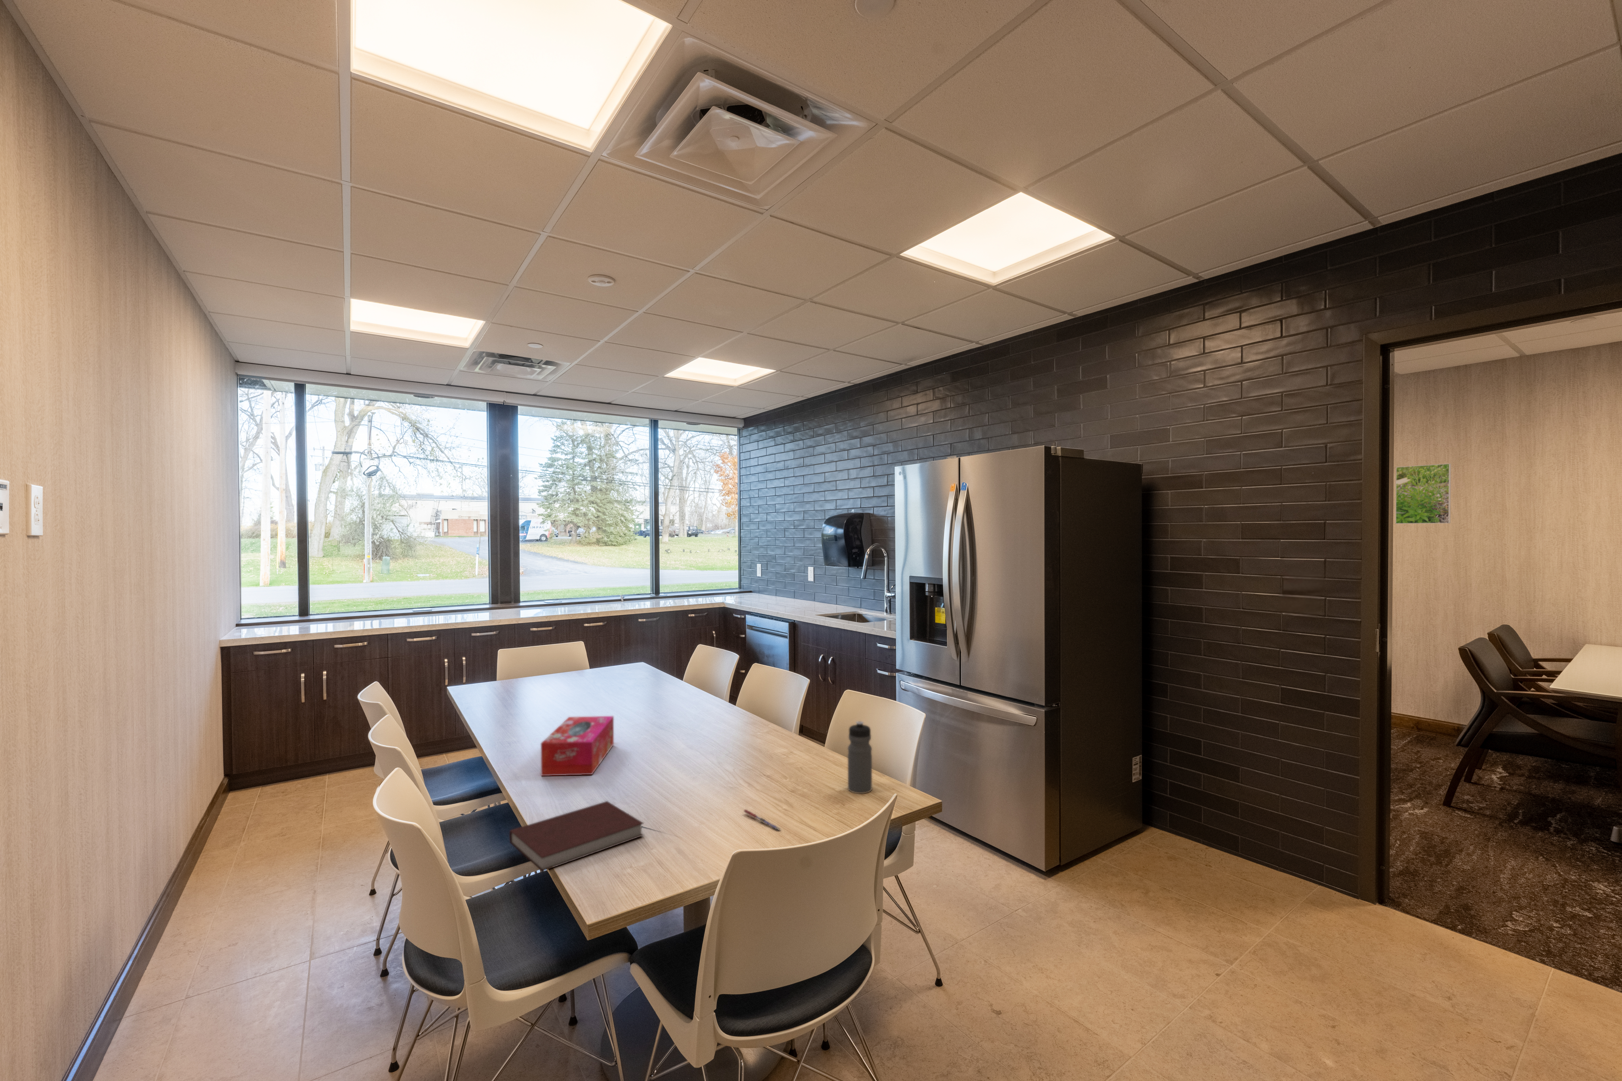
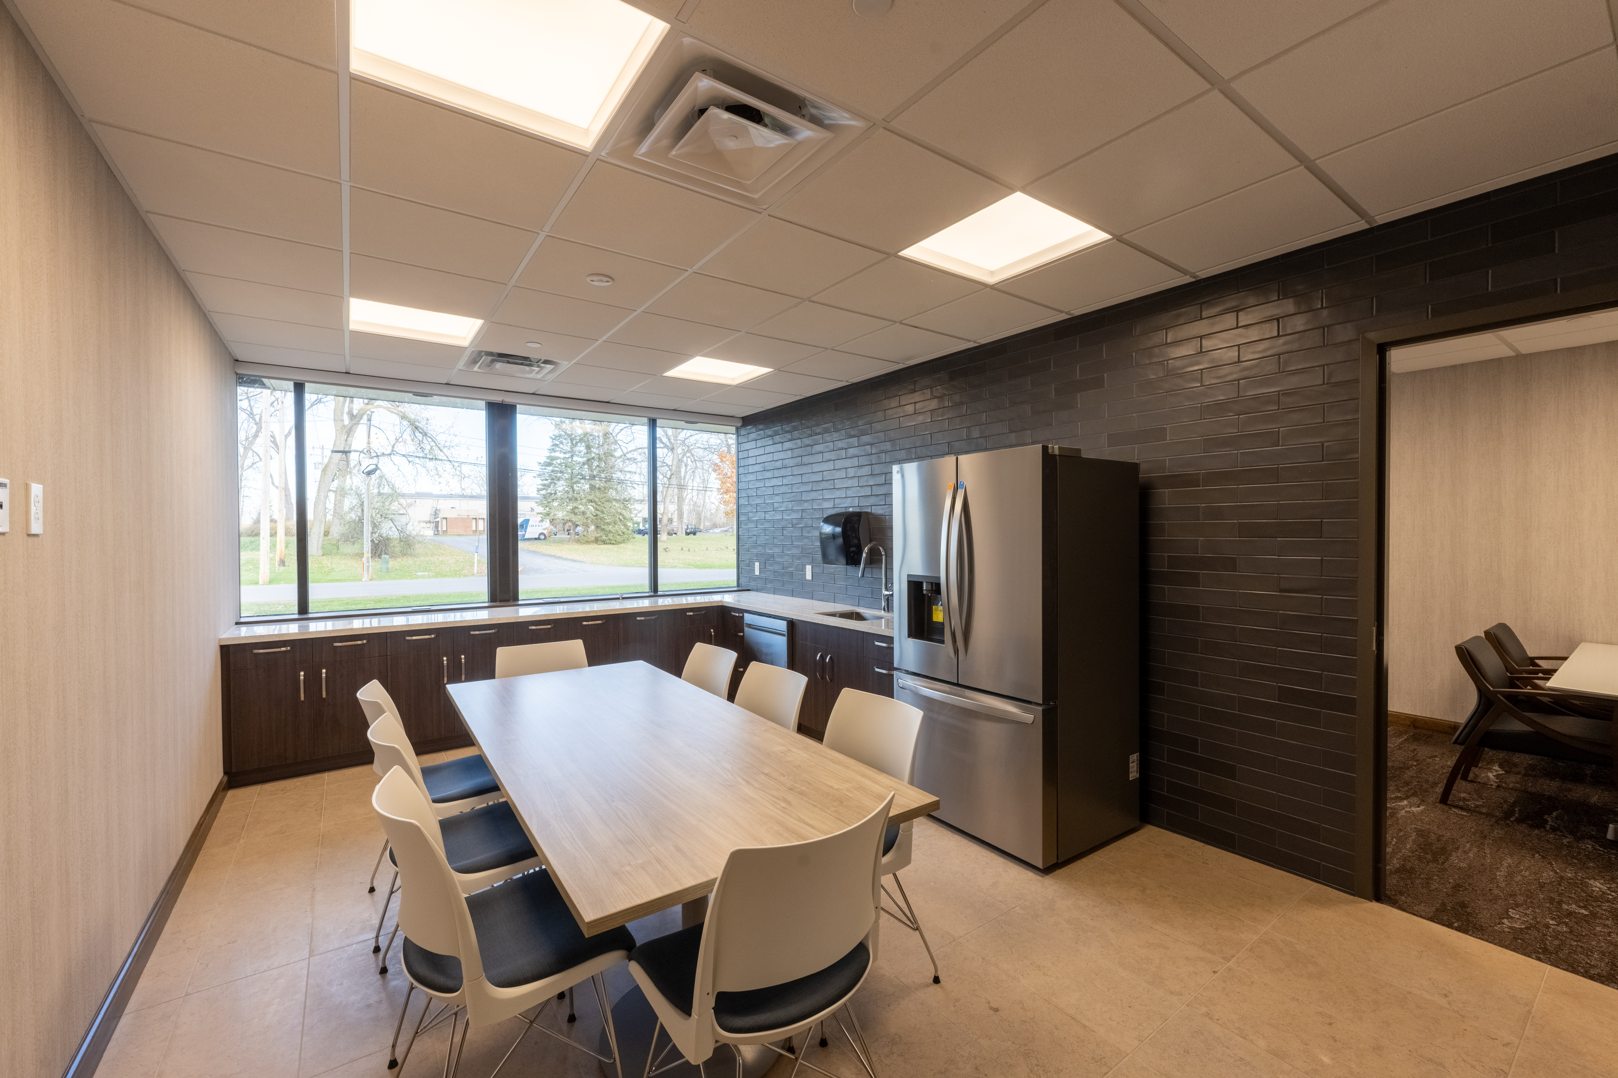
- water bottle [847,720,873,794]
- tissue box [541,715,614,776]
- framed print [1395,463,1452,525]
- pen [742,810,782,831]
- notebook [509,801,644,872]
